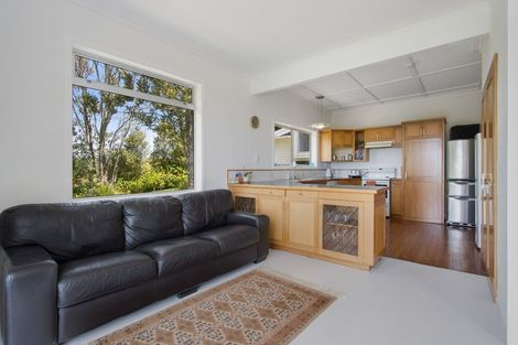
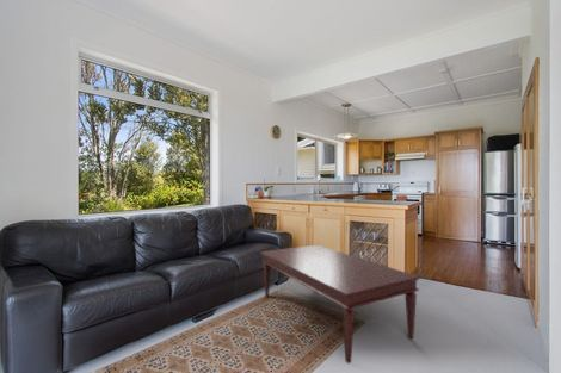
+ coffee table [259,243,421,365]
